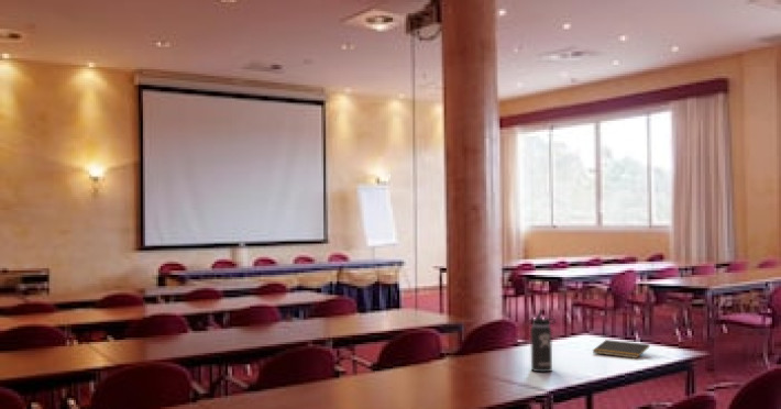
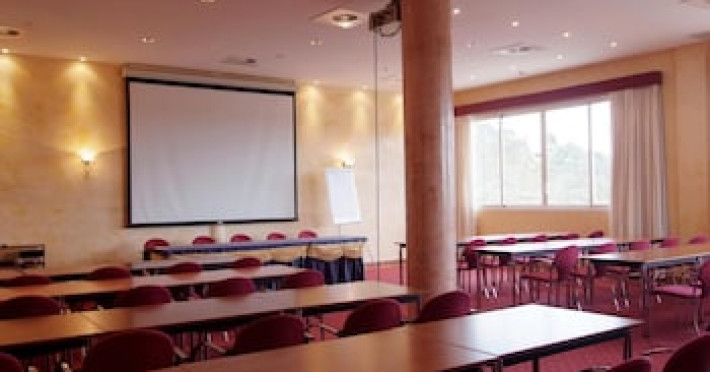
- notepad [592,339,650,360]
- thermos bottle [529,309,557,374]
